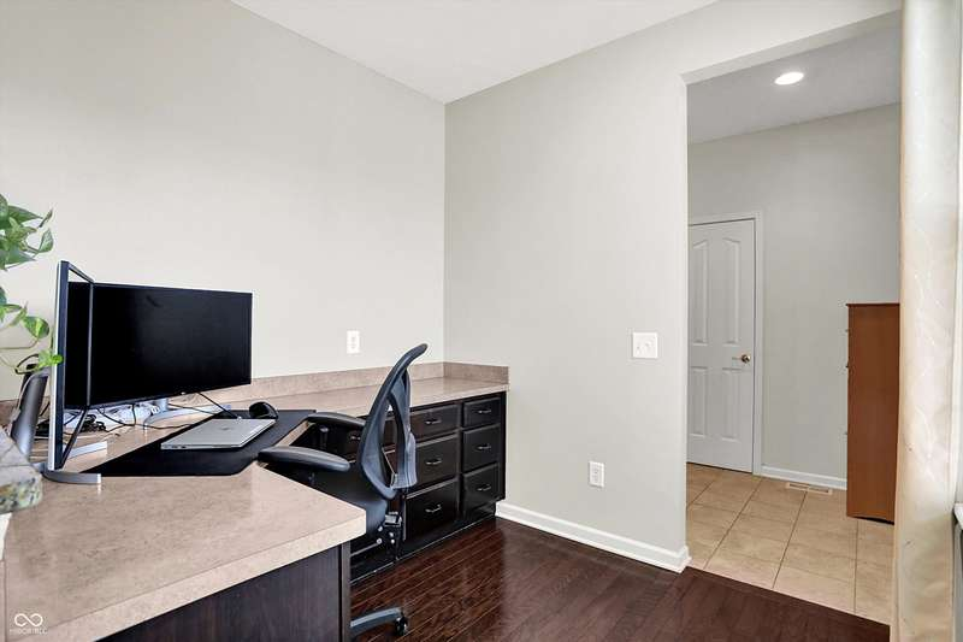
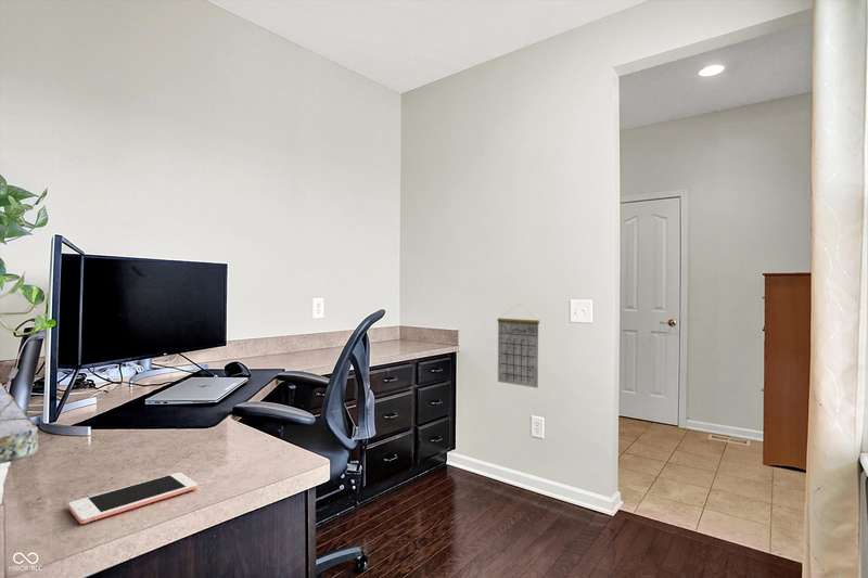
+ cell phone [67,472,199,525]
+ calendar [496,303,540,389]
